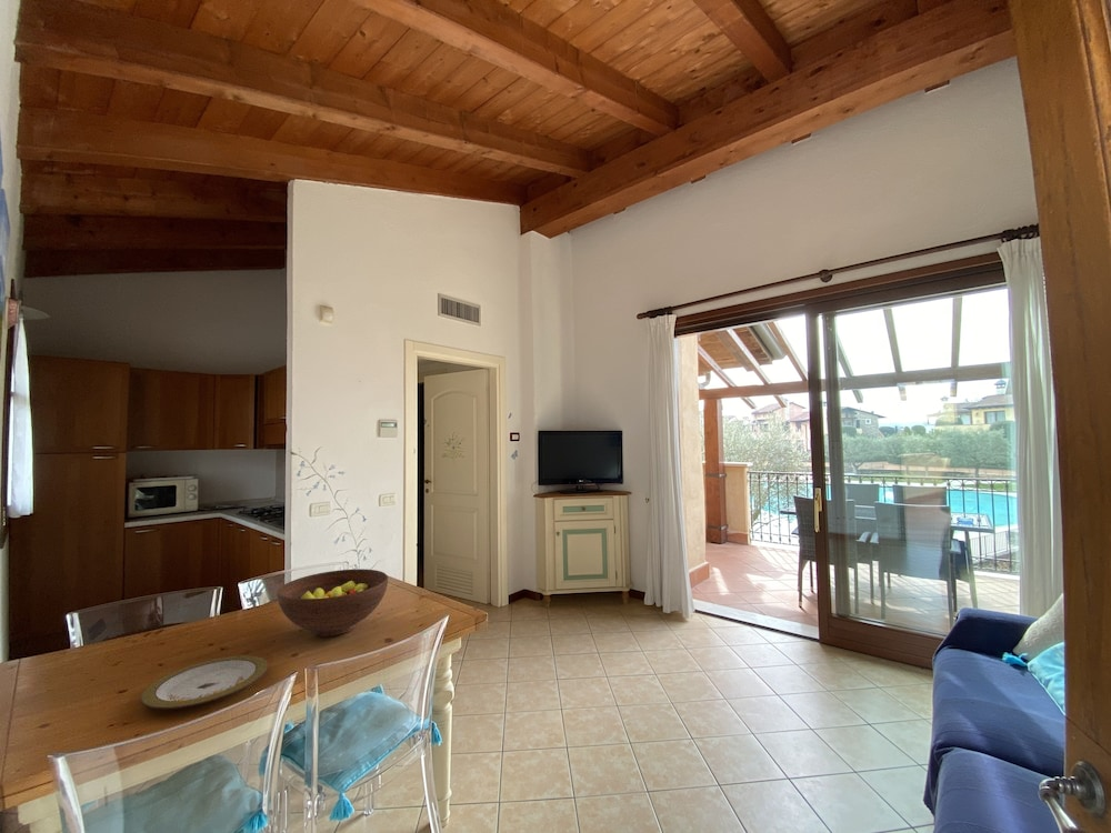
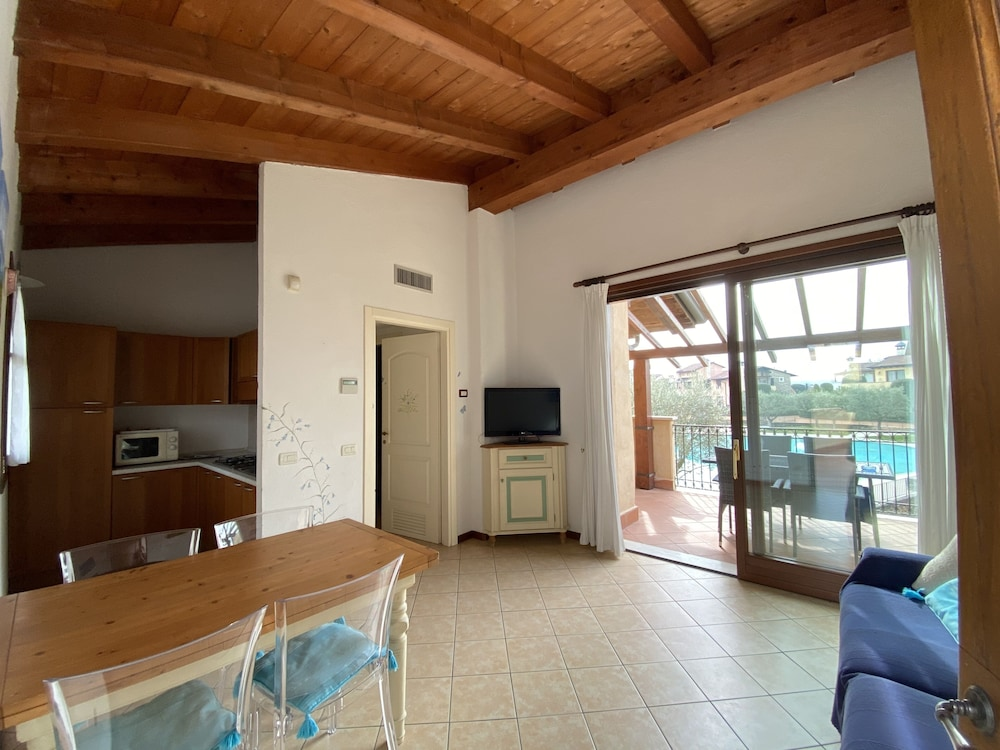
- plate [139,654,269,711]
- fruit bowl [277,568,389,638]
